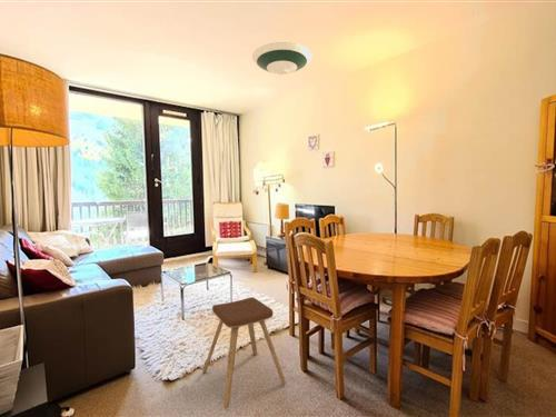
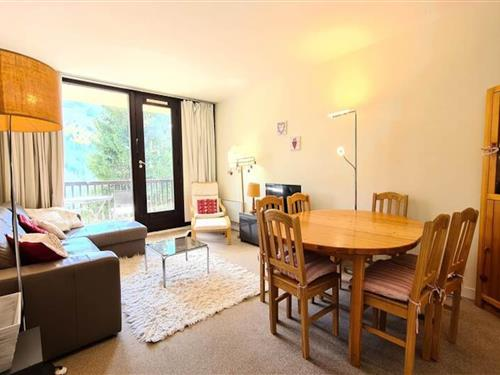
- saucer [251,41,312,76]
- music stool [201,296,287,410]
